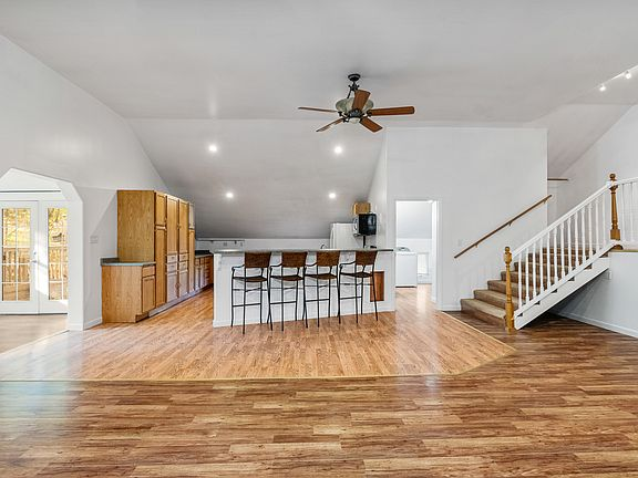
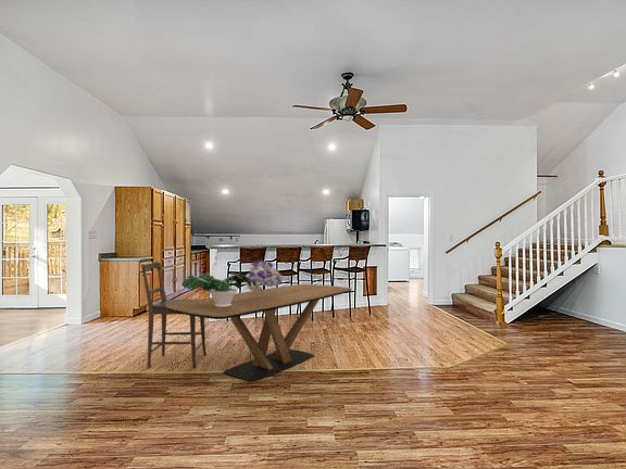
+ bouquet [243,259,284,291]
+ chair [140,261,208,369]
+ potted plant [180,272,256,307]
+ dining table [166,283,353,382]
